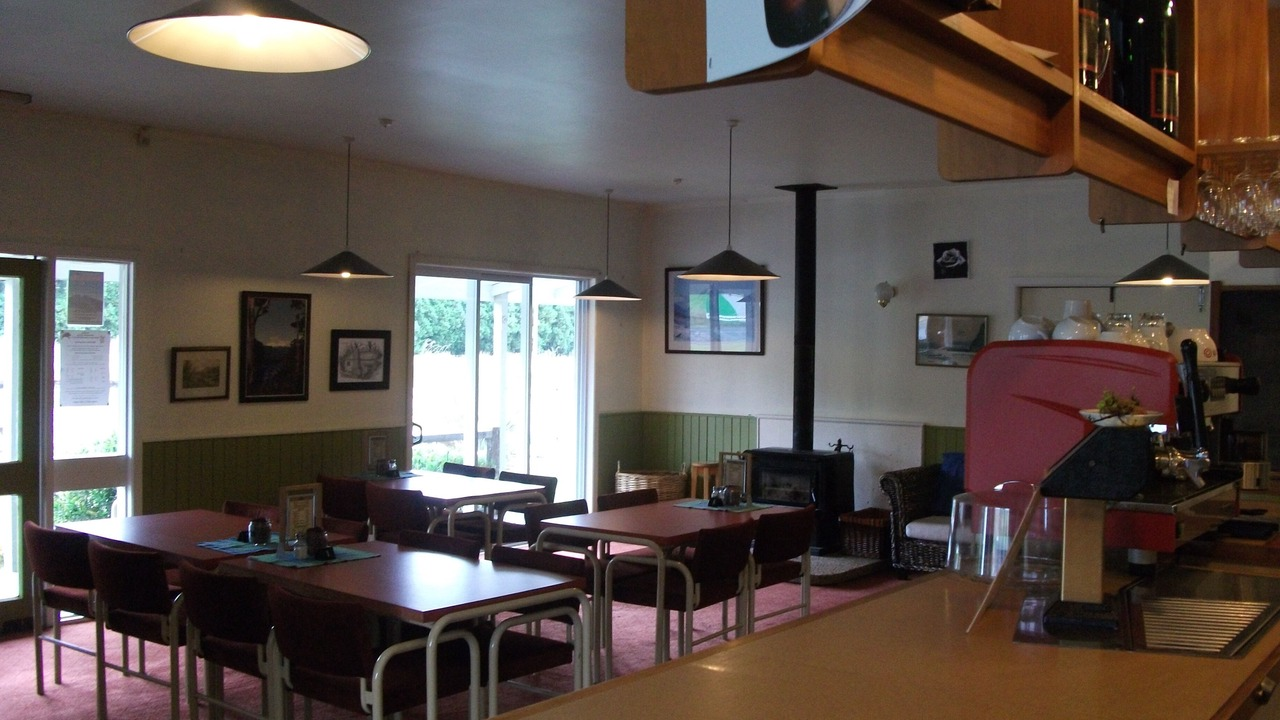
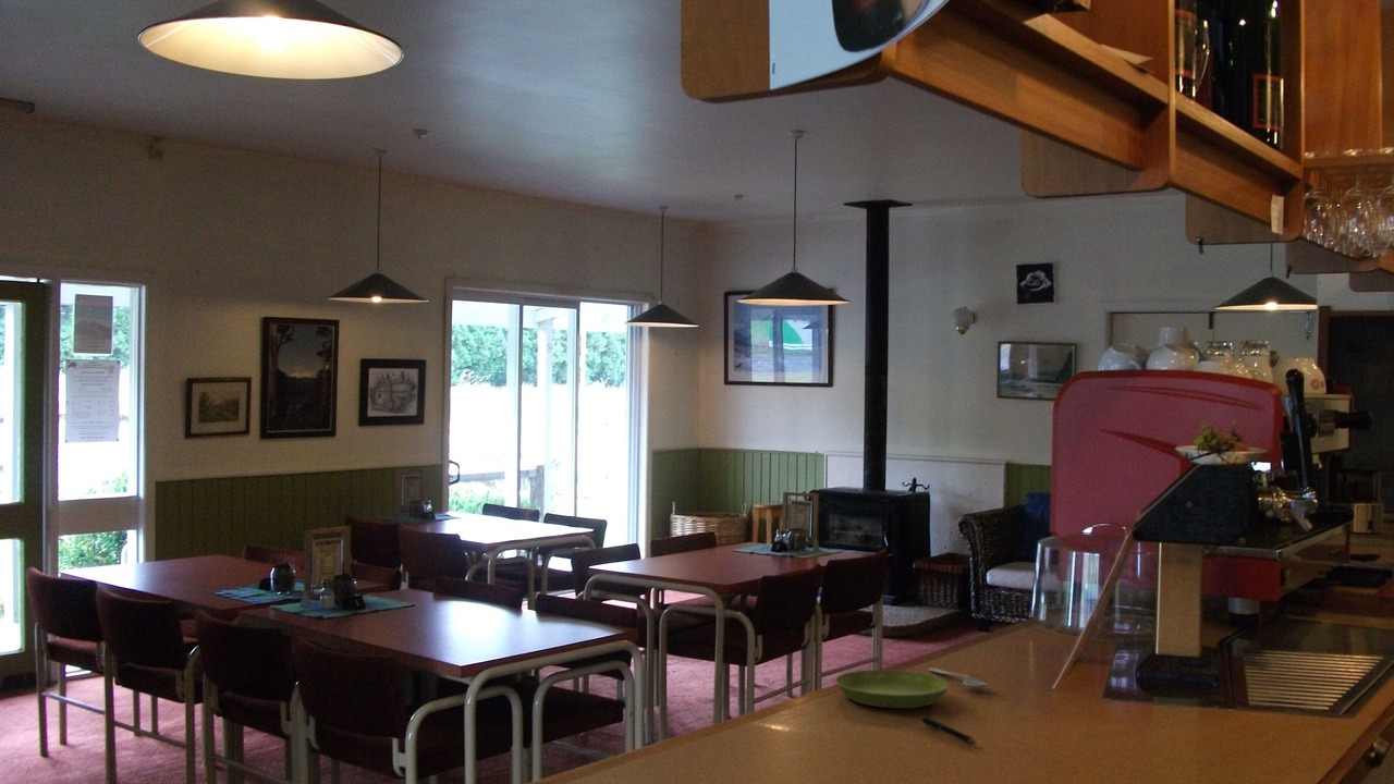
+ saucer [834,669,950,709]
+ spoon [928,667,989,689]
+ pen [920,715,978,745]
